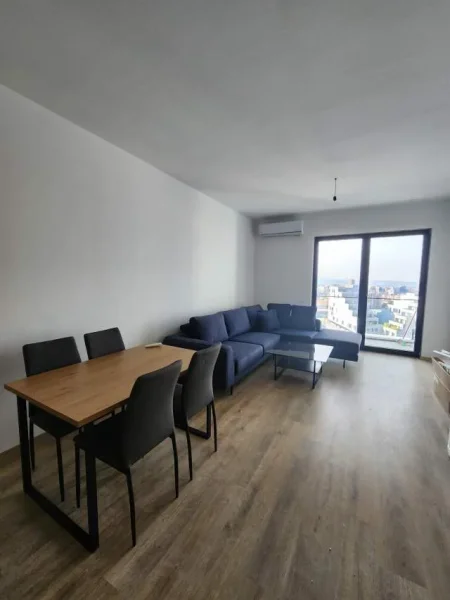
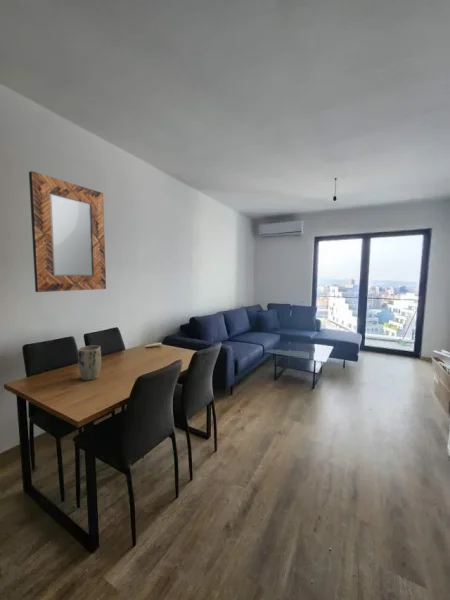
+ plant pot [77,345,102,381]
+ home mirror [28,170,107,293]
